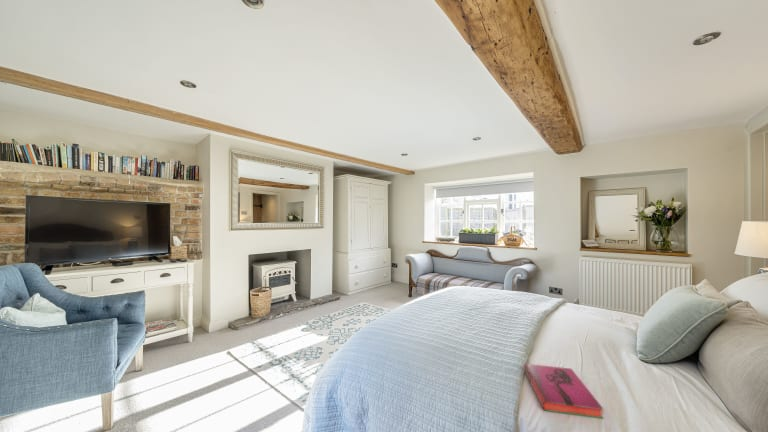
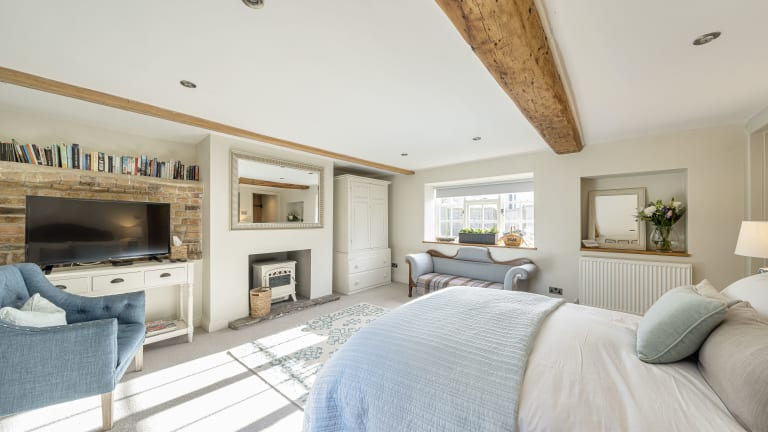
- hardback book [523,363,605,419]
